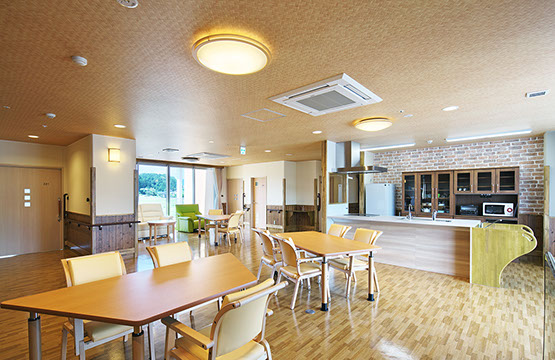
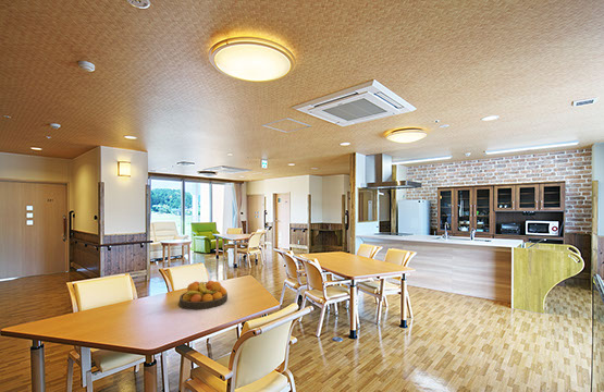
+ fruit bowl [178,280,229,311]
